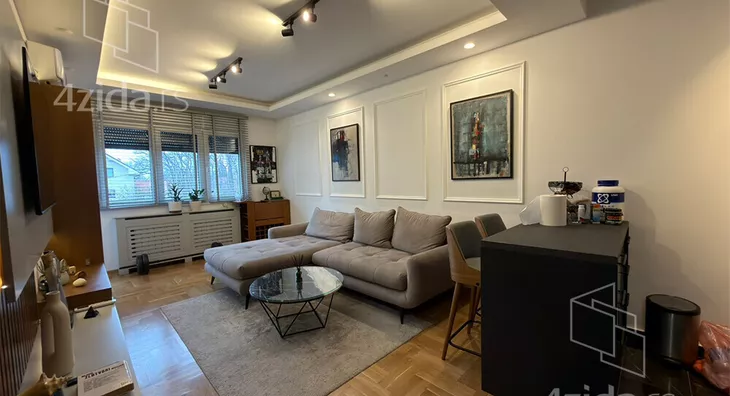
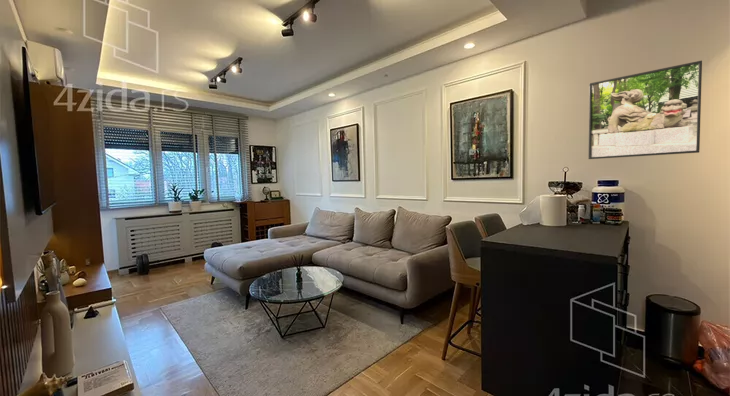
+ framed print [587,59,703,160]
